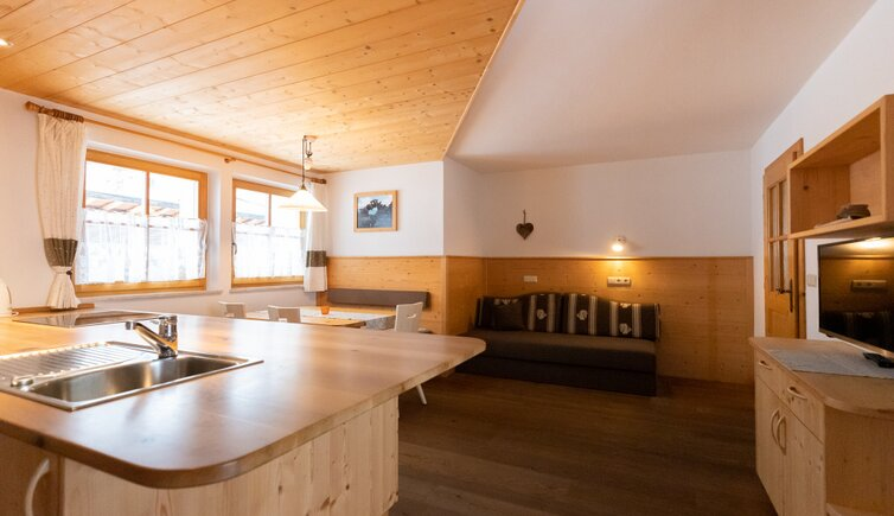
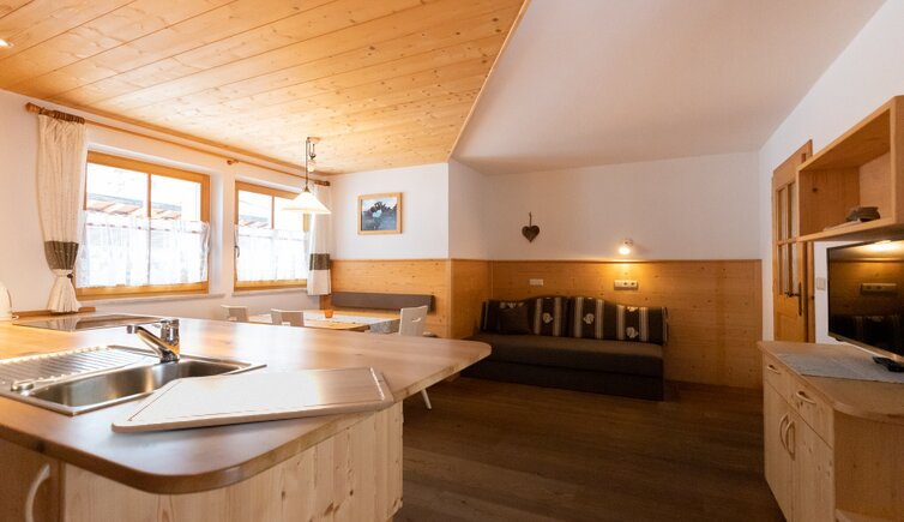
+ chopping board [110,365,396,434]
